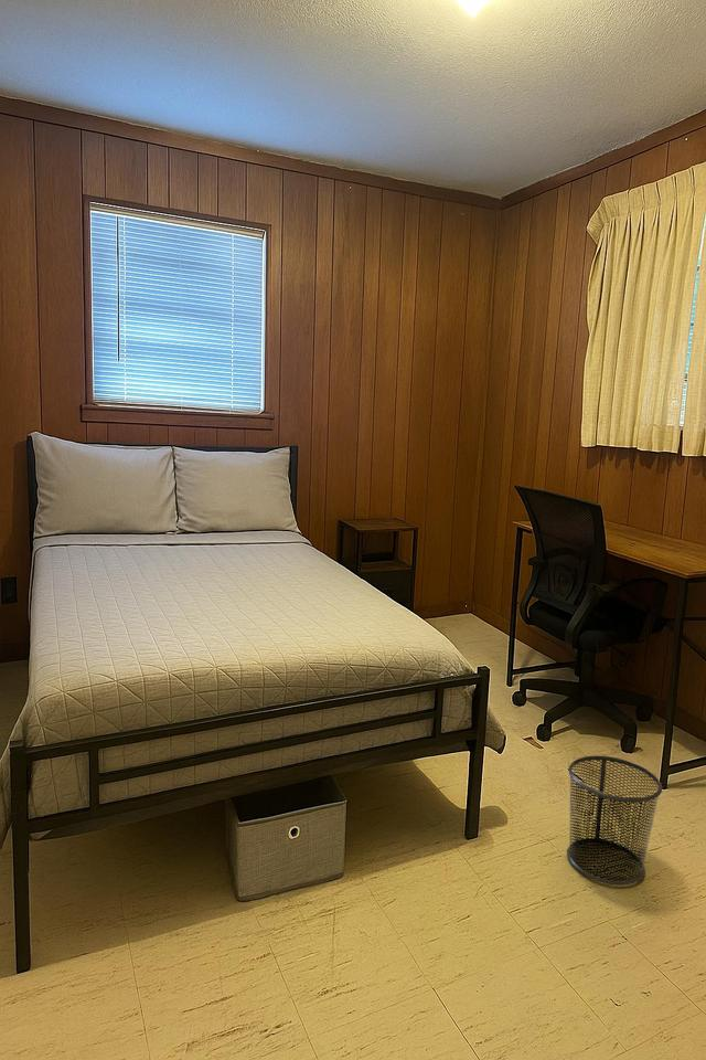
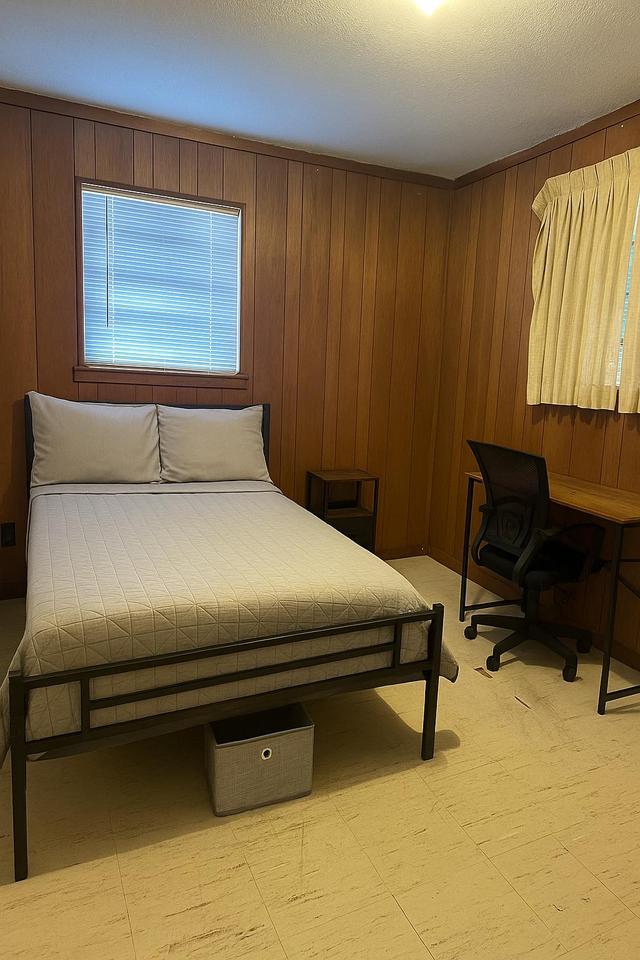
- waste bin [566,754,663,886]
